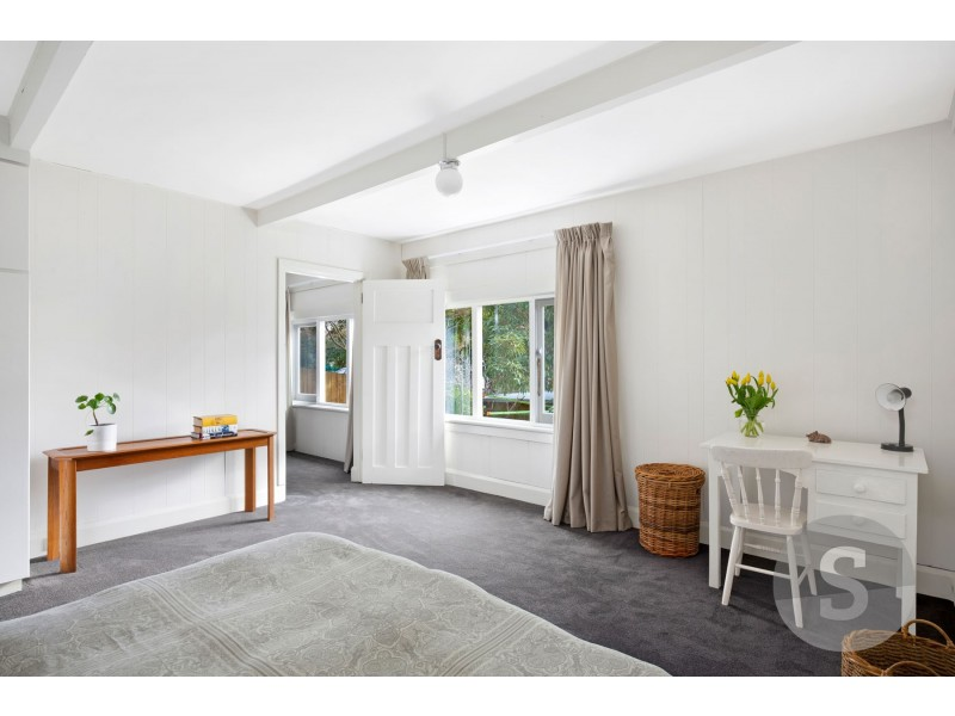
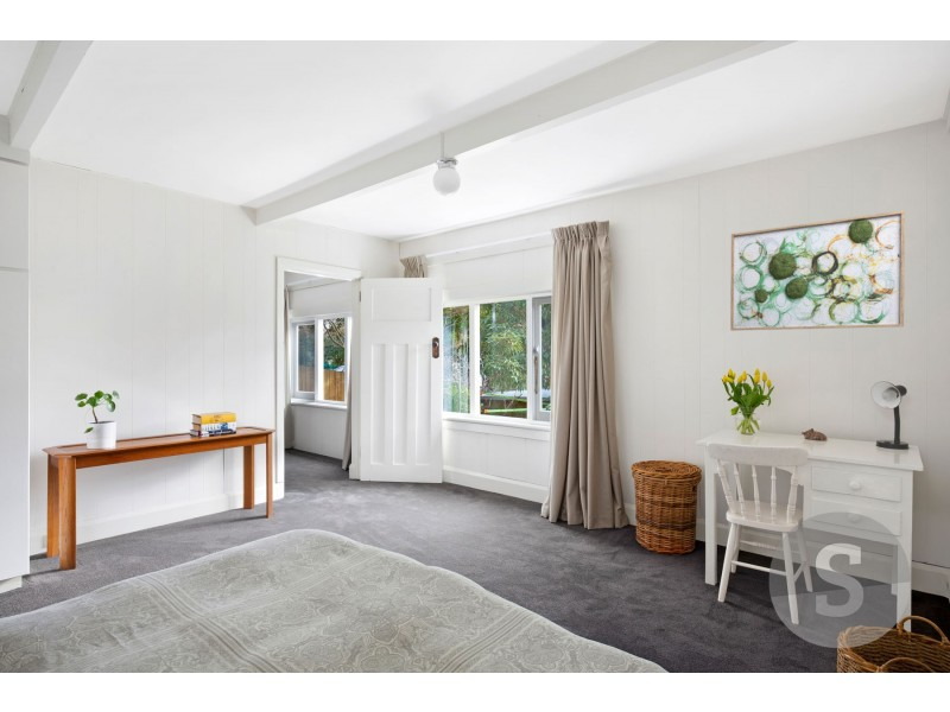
+ wall art [729,210,906,331]
